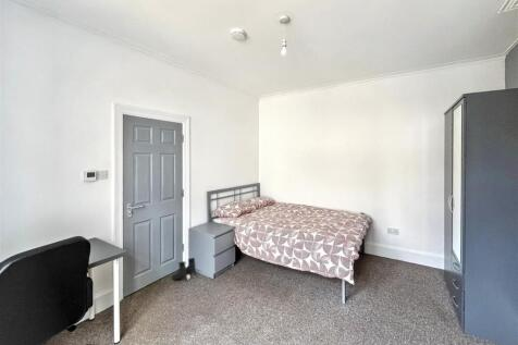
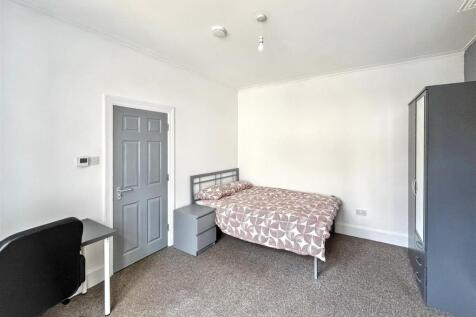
- boots [171,257,197,281]
